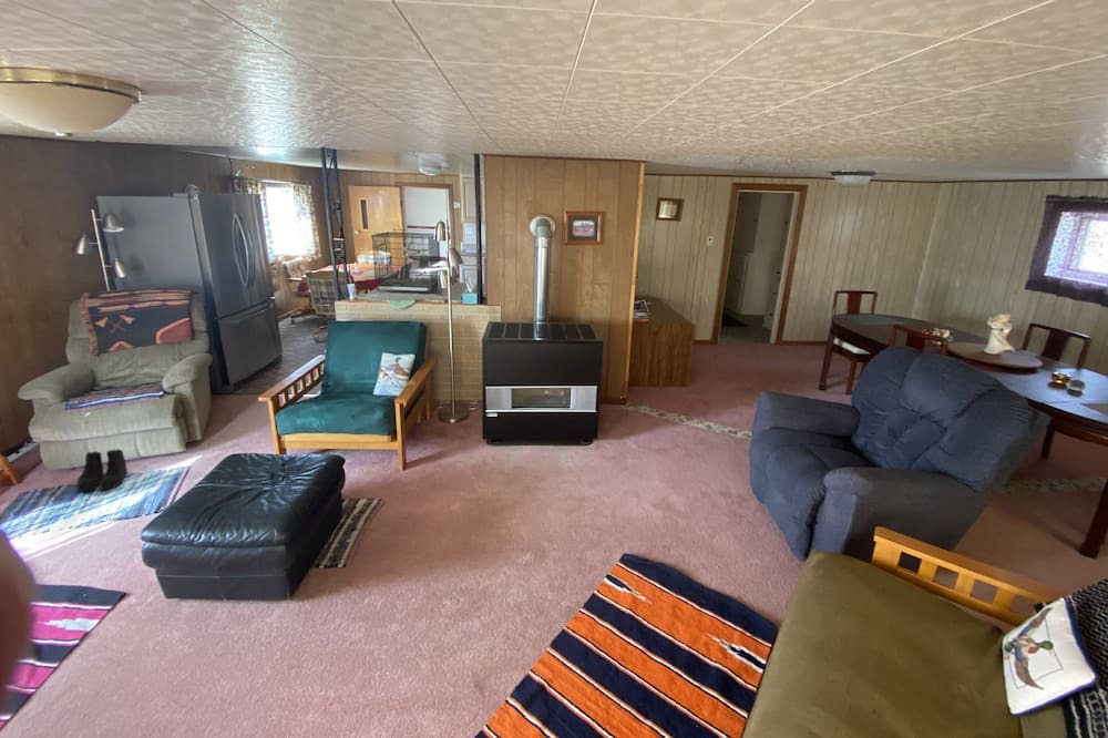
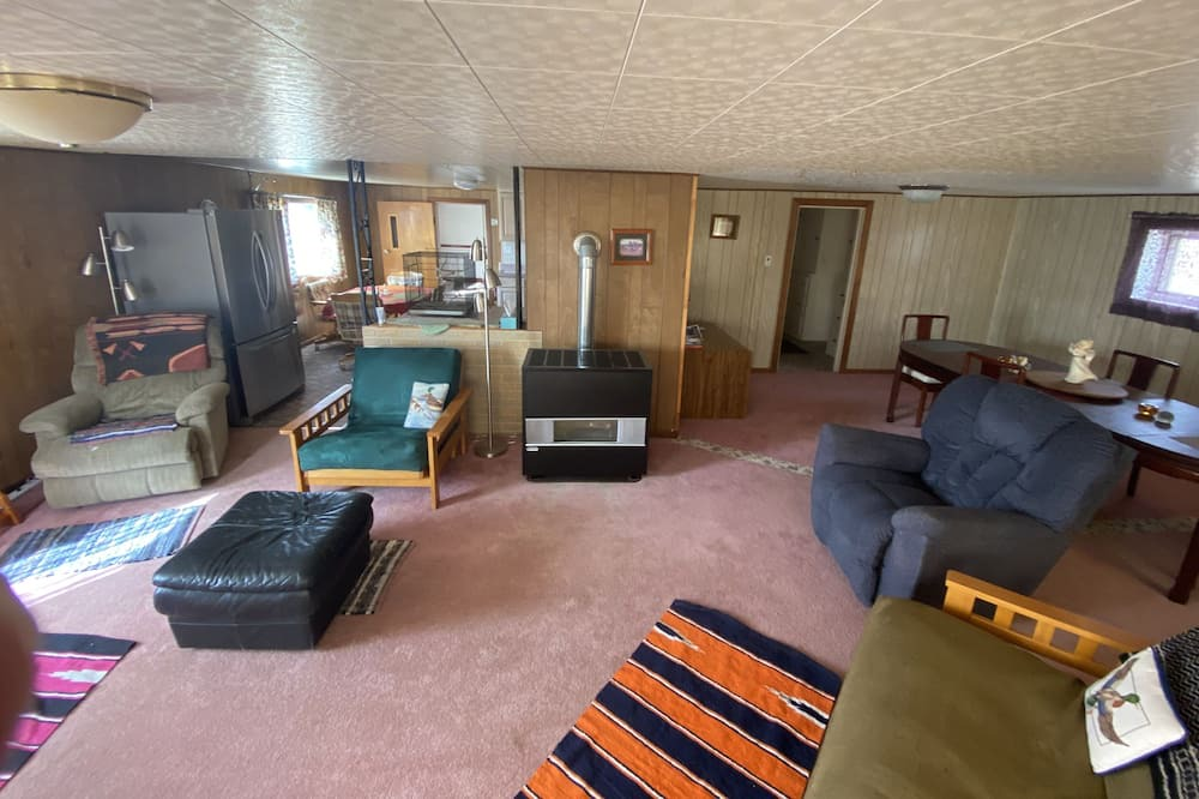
- boots [75,448,129,493]
